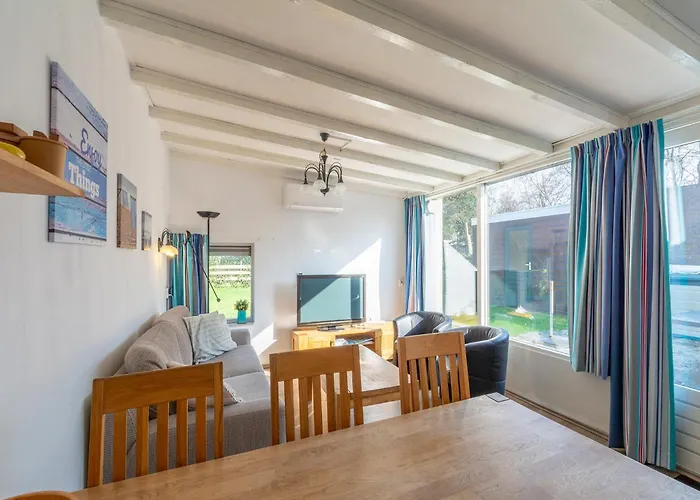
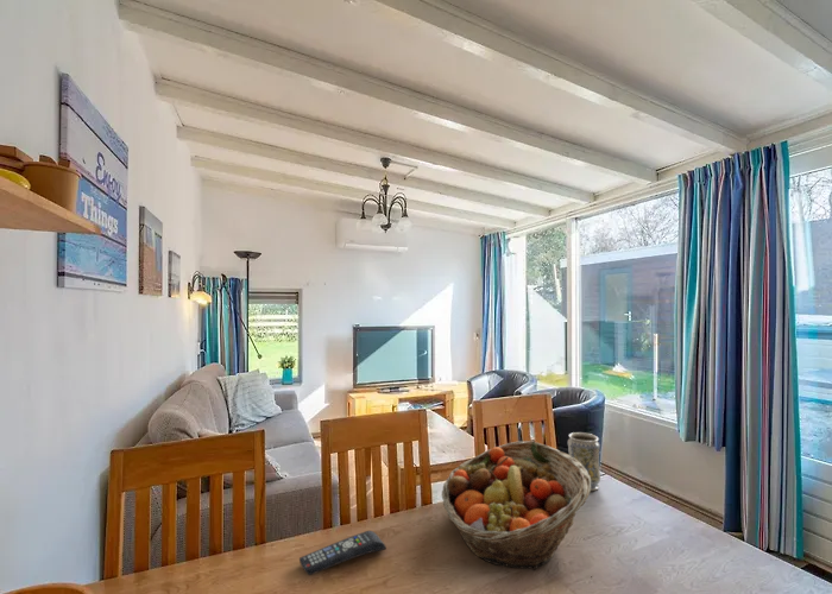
+ vase [567,431,601,492]
+ remote control [298,530,387,576]
+ fruit basket [441,440,592,571]
